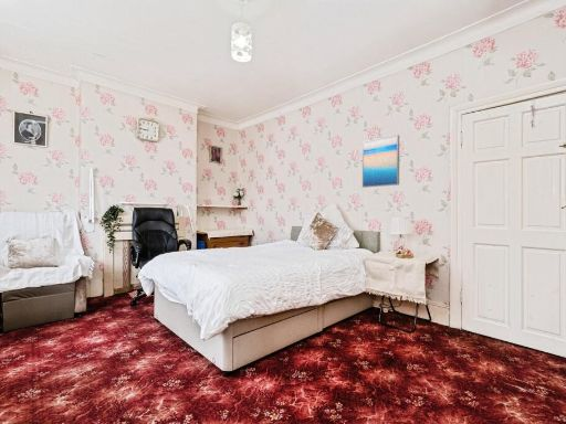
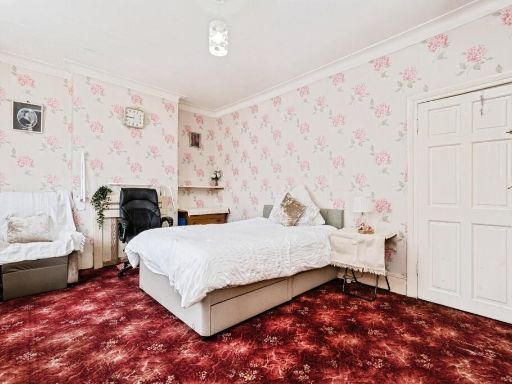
- wall art [361,134,400,189]
